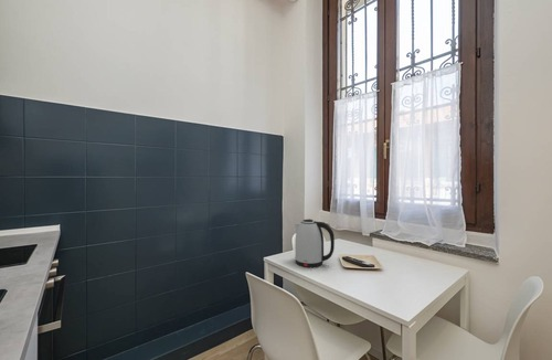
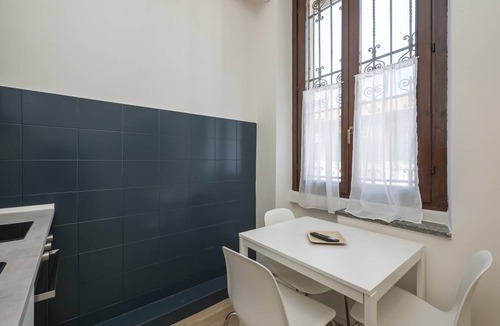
- kettle [294,219,336,268]
